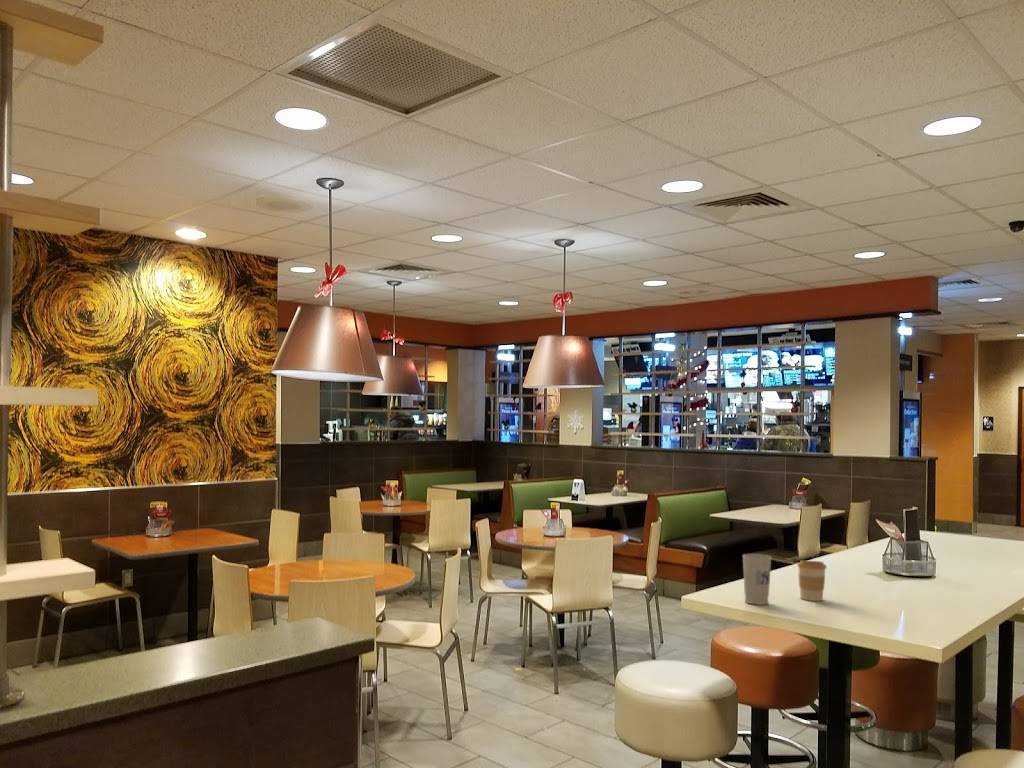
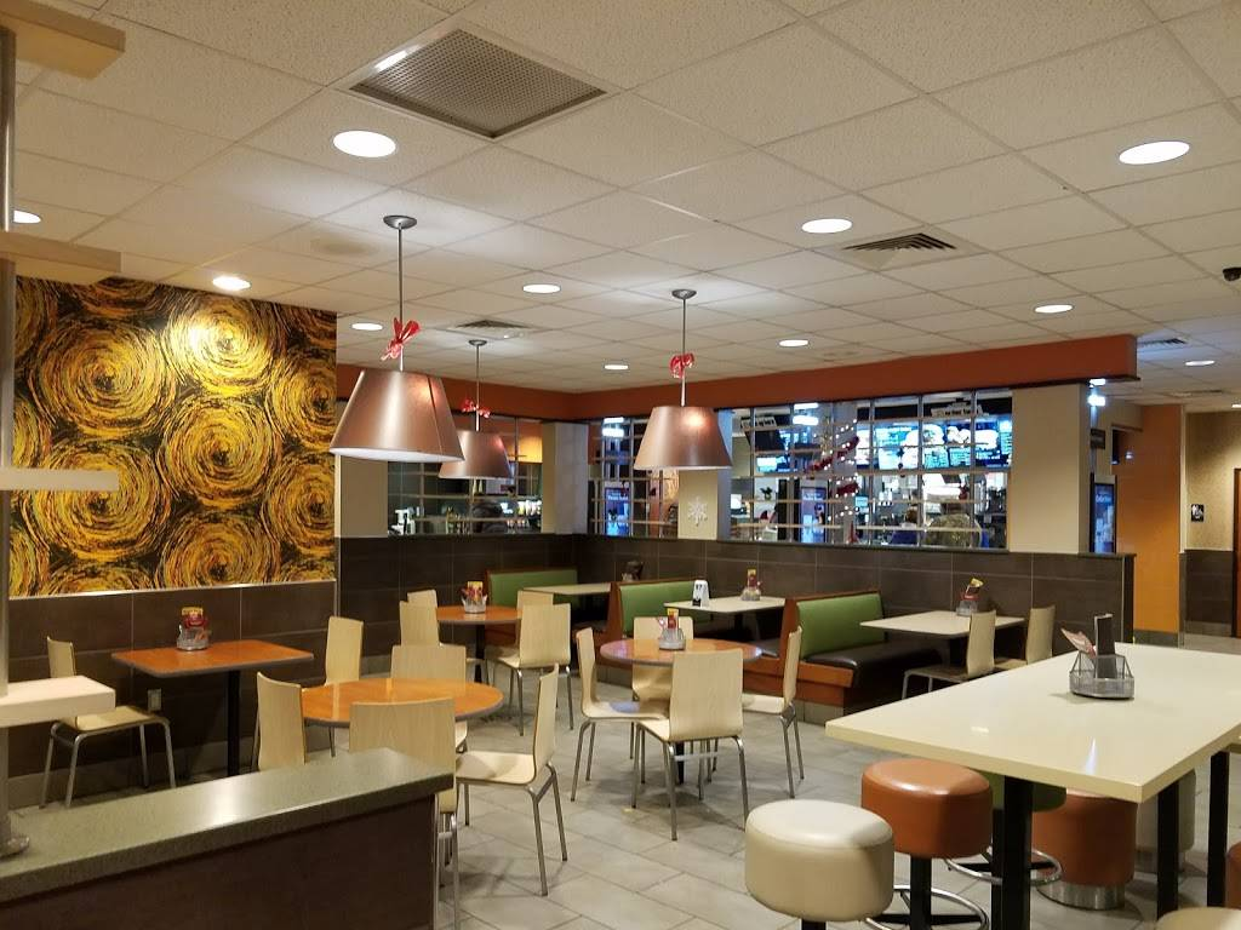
- cup [742,553,773,606]
- coffee cup [796,559,828,602]
